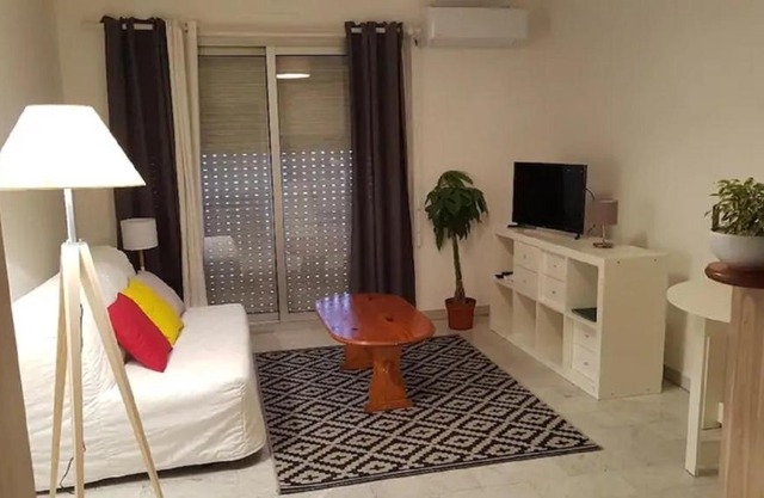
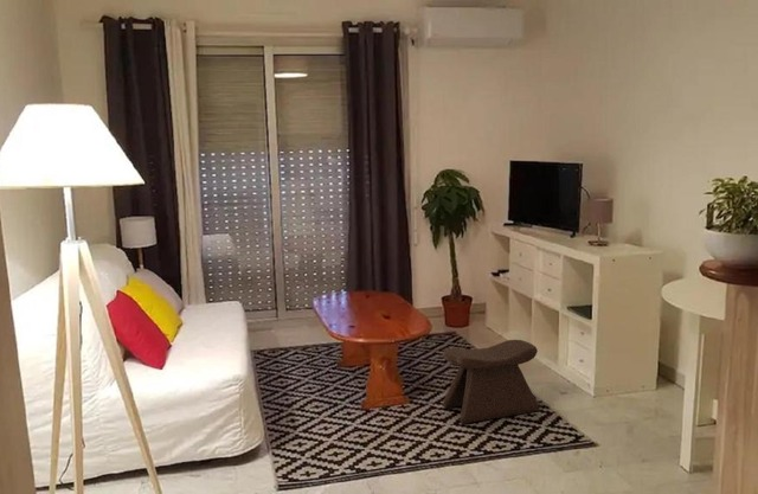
+ stool [441,339,540,425]
